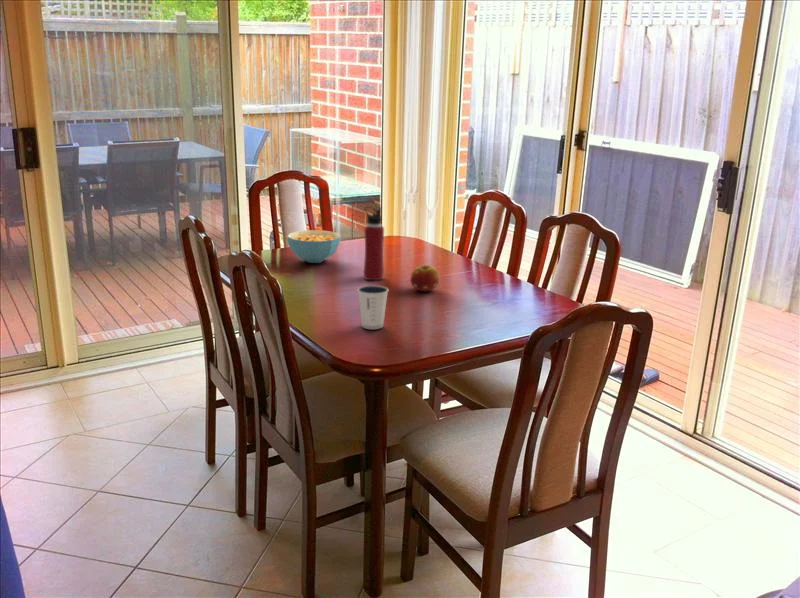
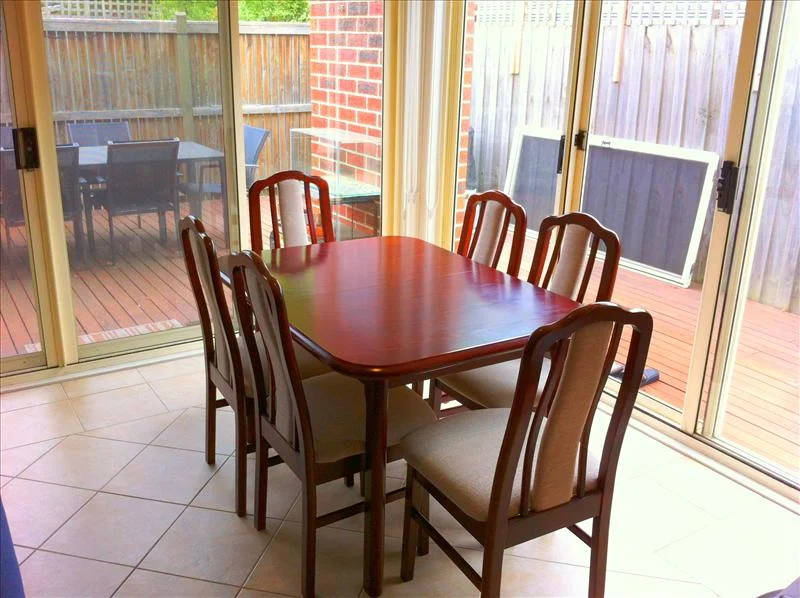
- dixie cup [357,284,389,330]
- water bottle [363,205,385,281]
- cereal bowl [286,229,342,264]
- fruit [409,264,440,292]
